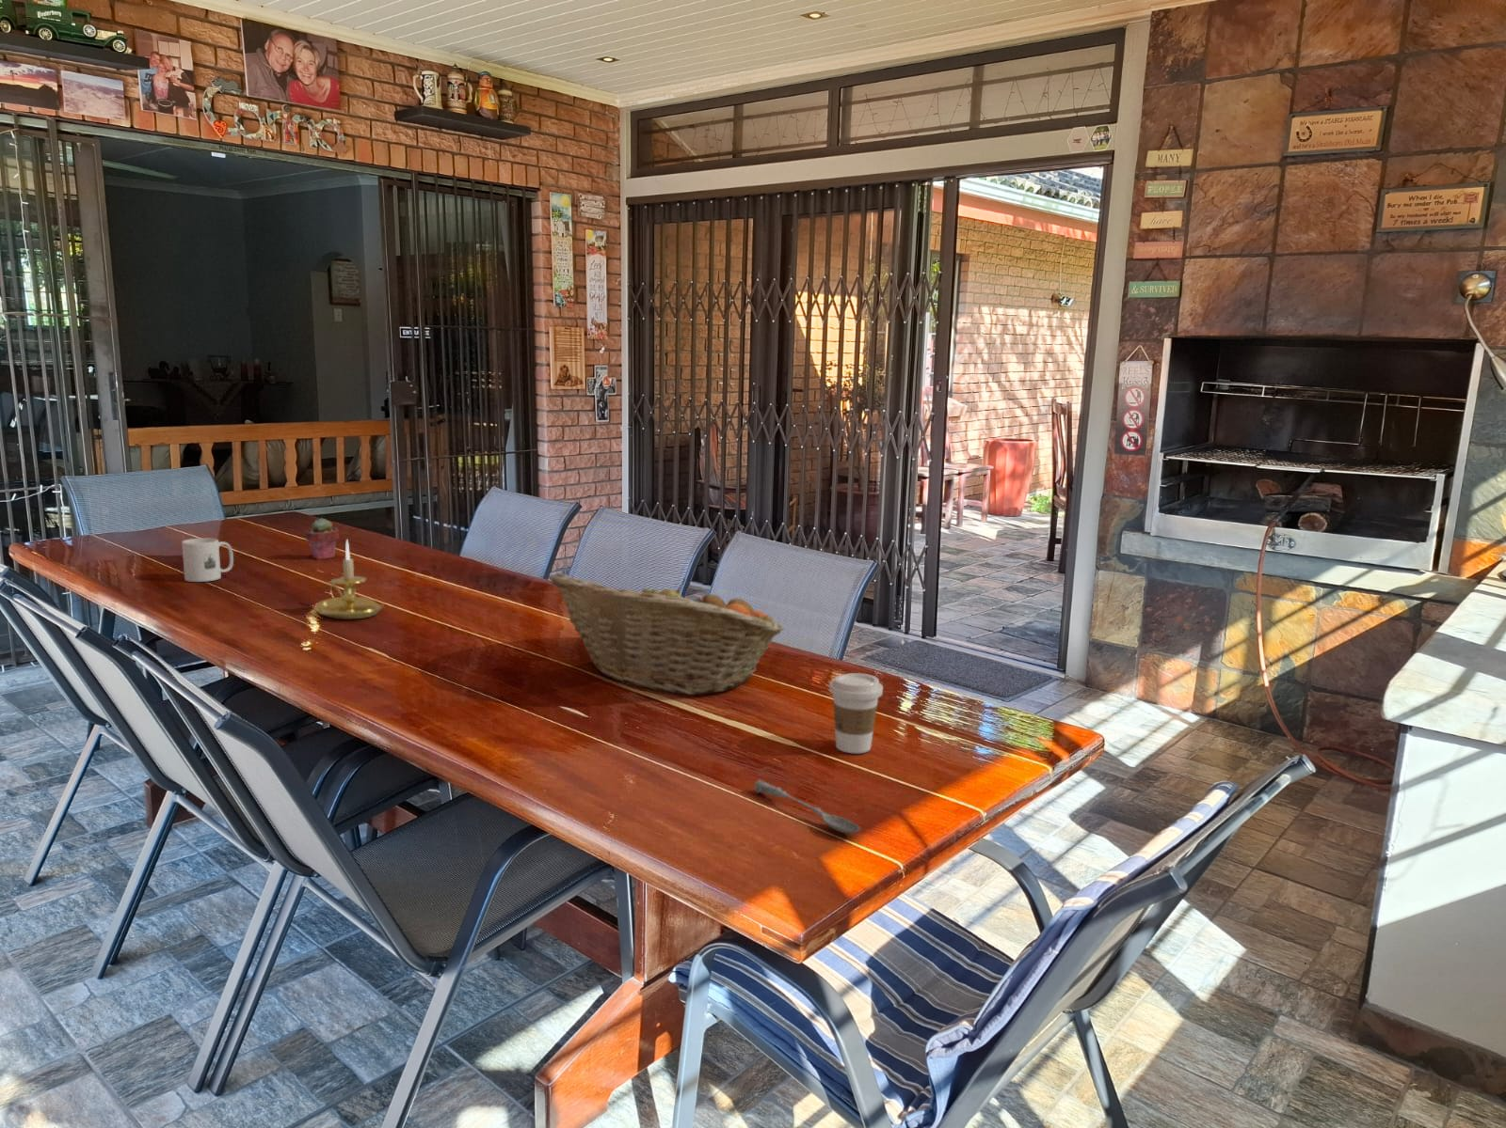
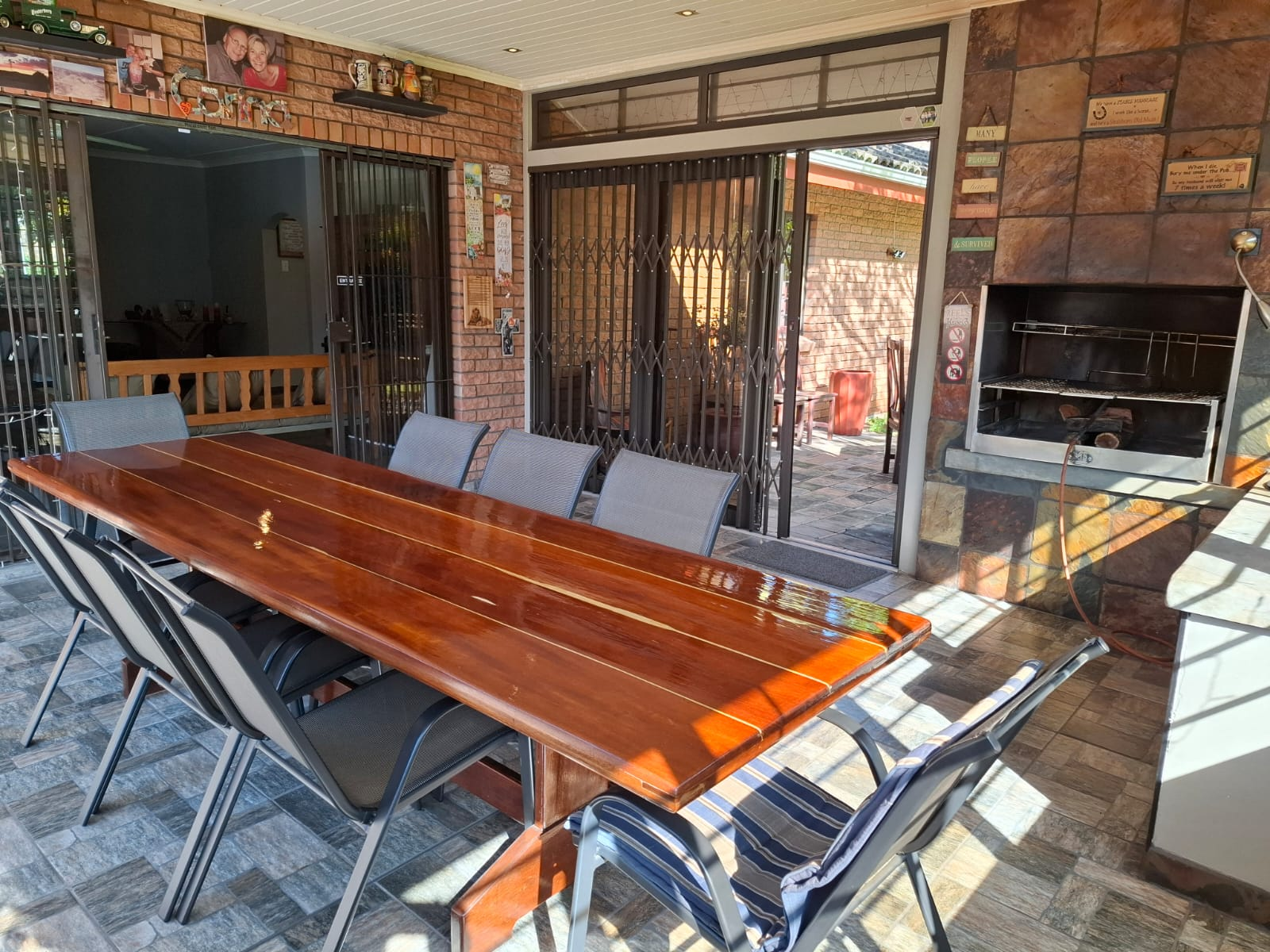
- mug [180,538,235,583]
- coffee cup [828,672,883,755]
- soupspoon [753,780,861,834]
- fruit basket [548,572,784,696]
- candle holder [315,539,385,621]
- potted succulent [304,517,340,562]
